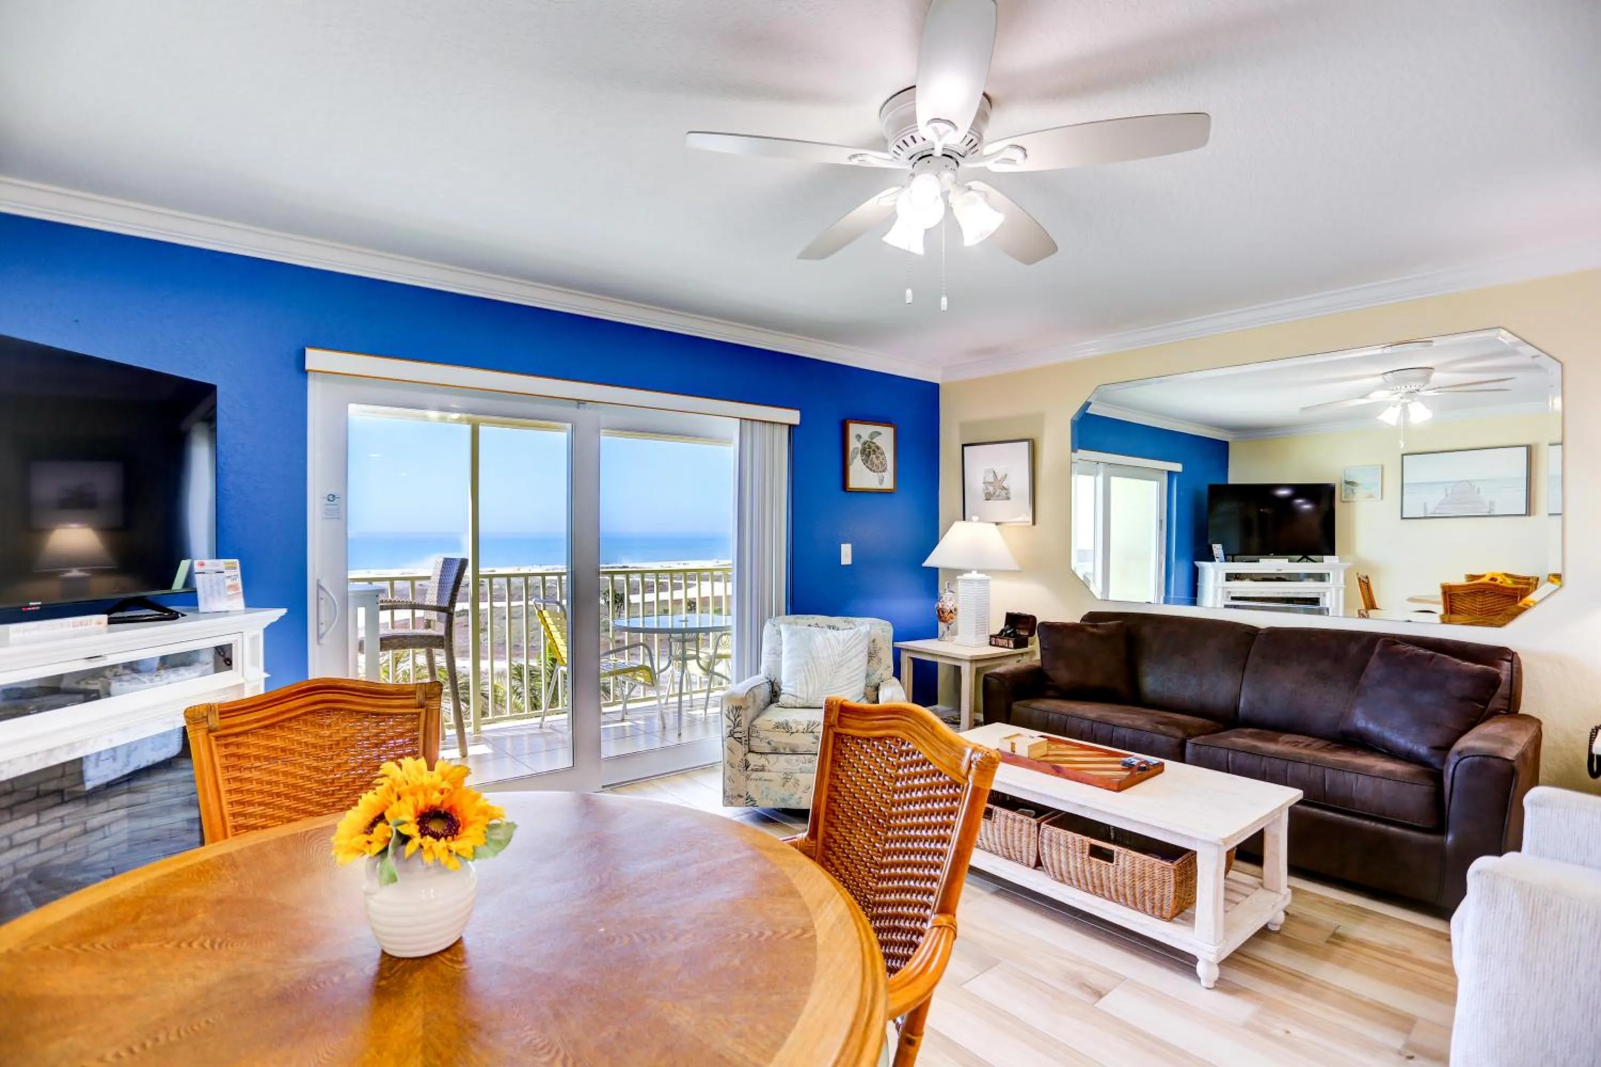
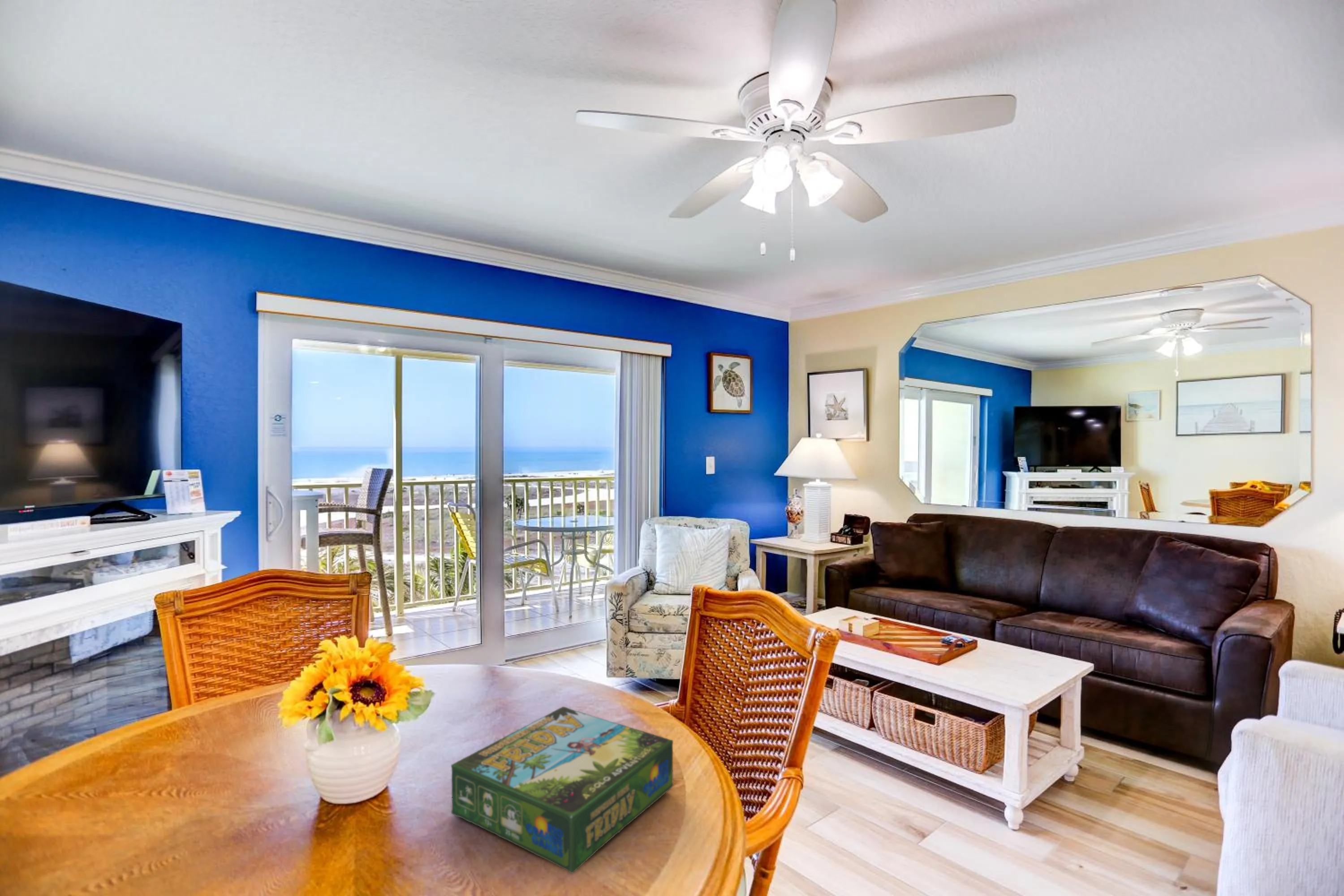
+ board game [450,706,674,874]
